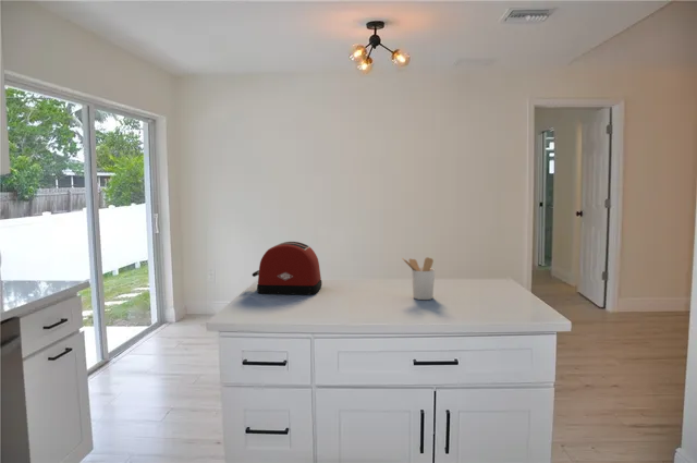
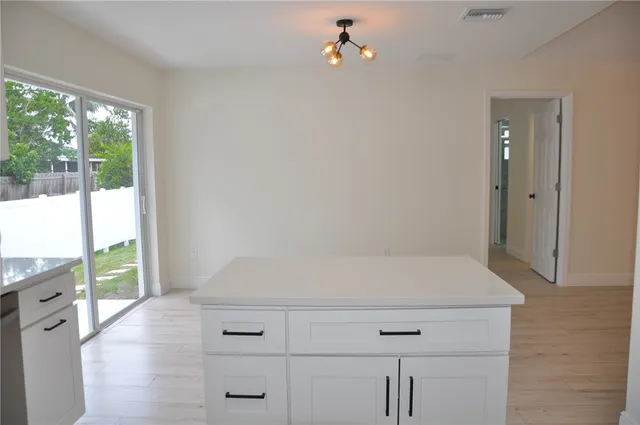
- toaster [252,241,322,295]
- utensil holder [402,256,436,301]
